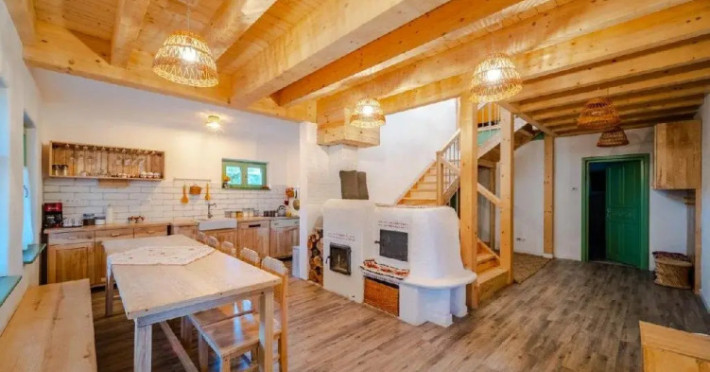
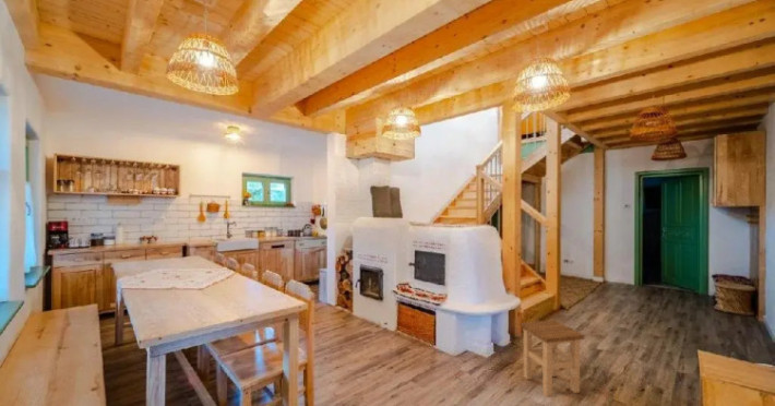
+ stool [520,319,585,398]
